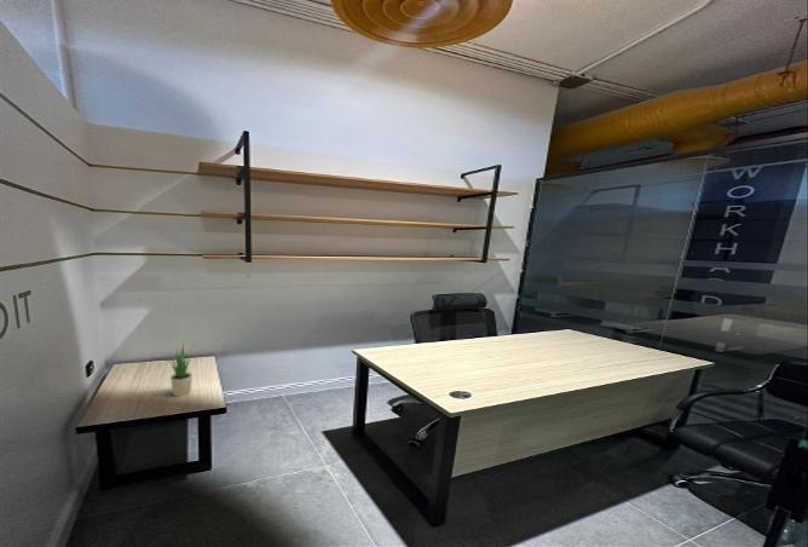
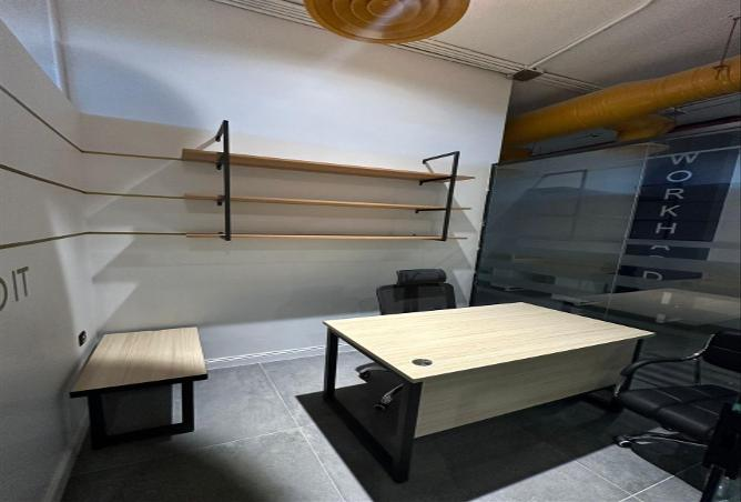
- potted plant [166,342,194,398]
